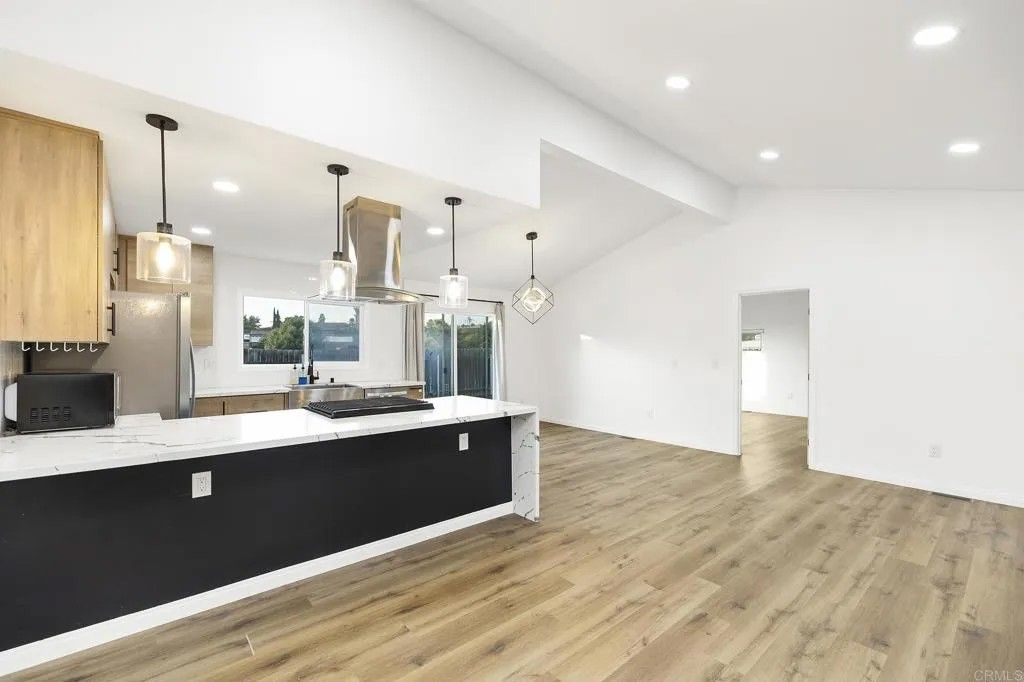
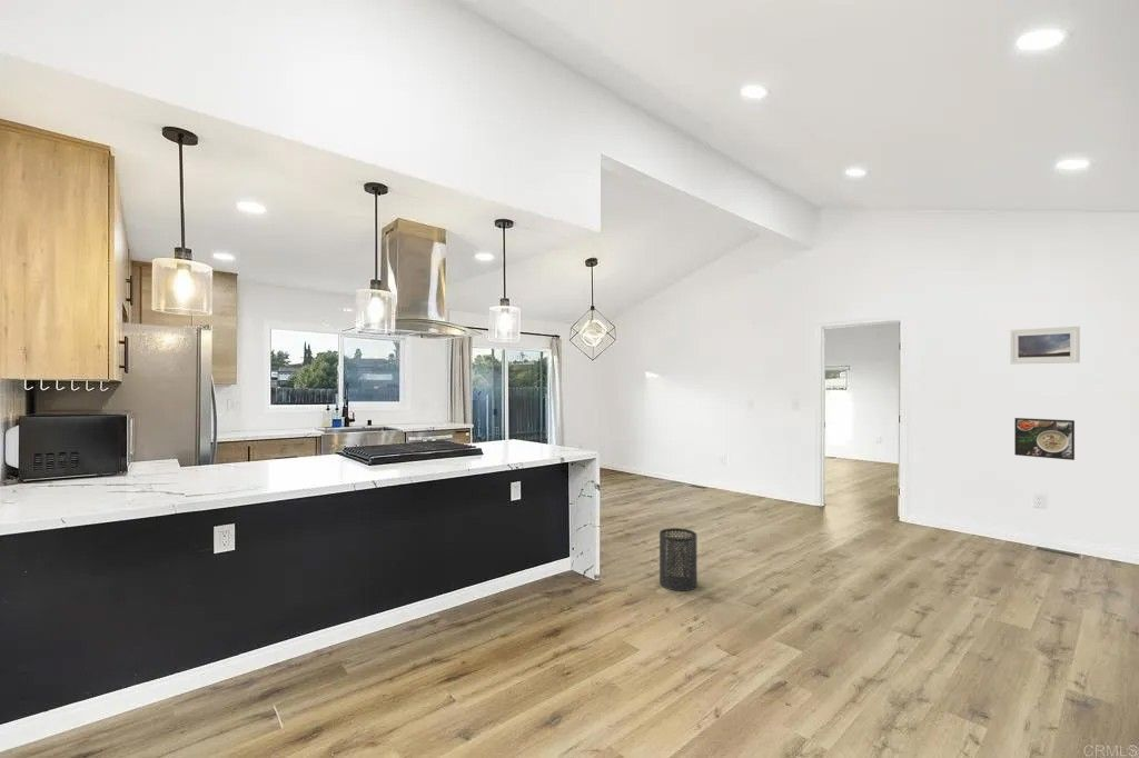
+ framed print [1013,417,1076,461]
+ trash can [658,527,699,592]
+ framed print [1009,326,1081,365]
